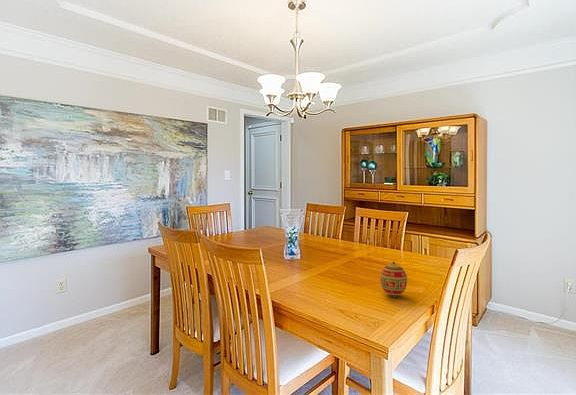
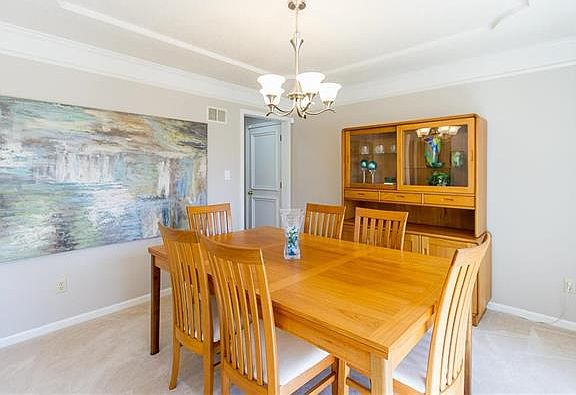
- decorative egg [379,261,408,298]
